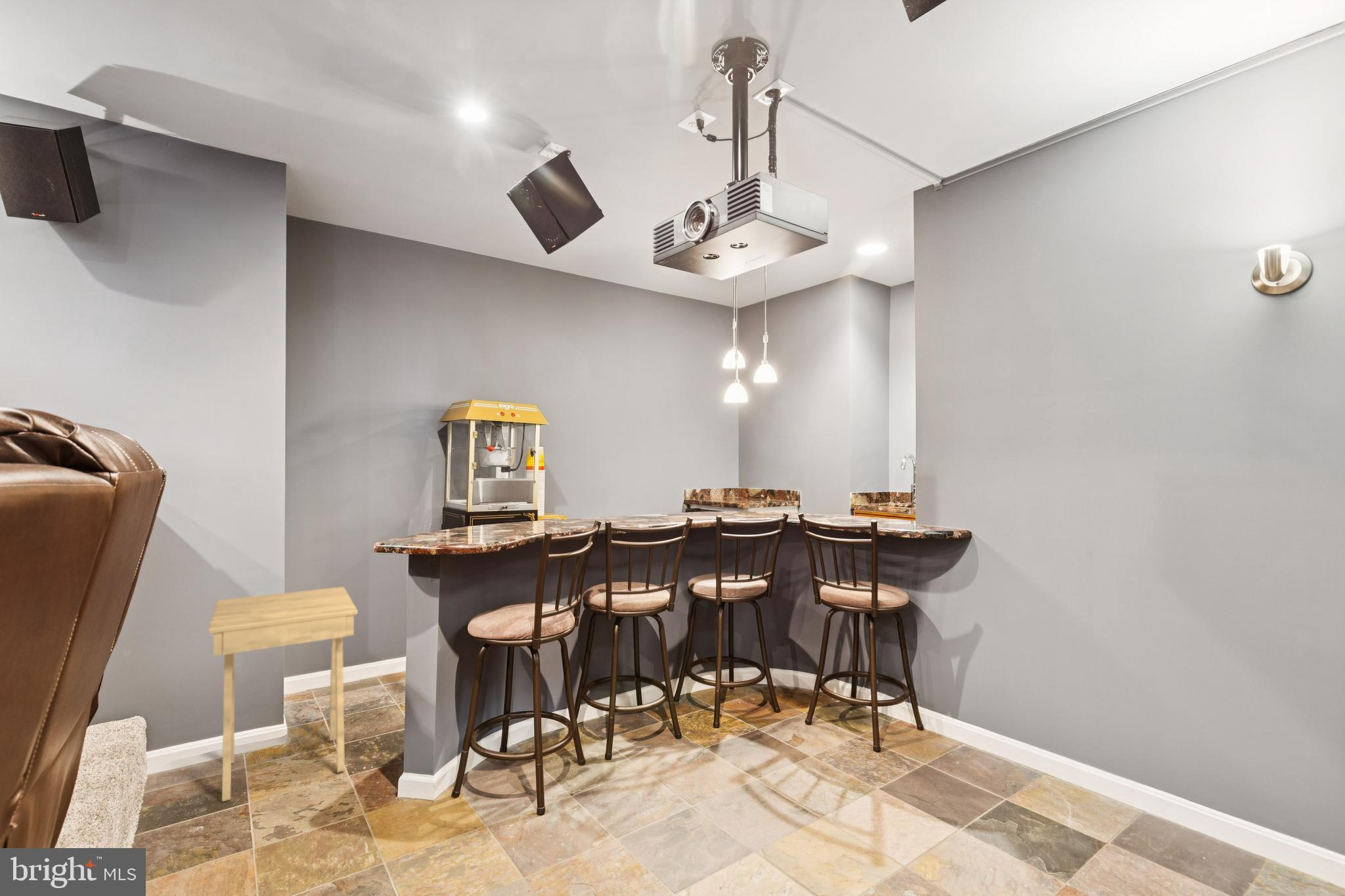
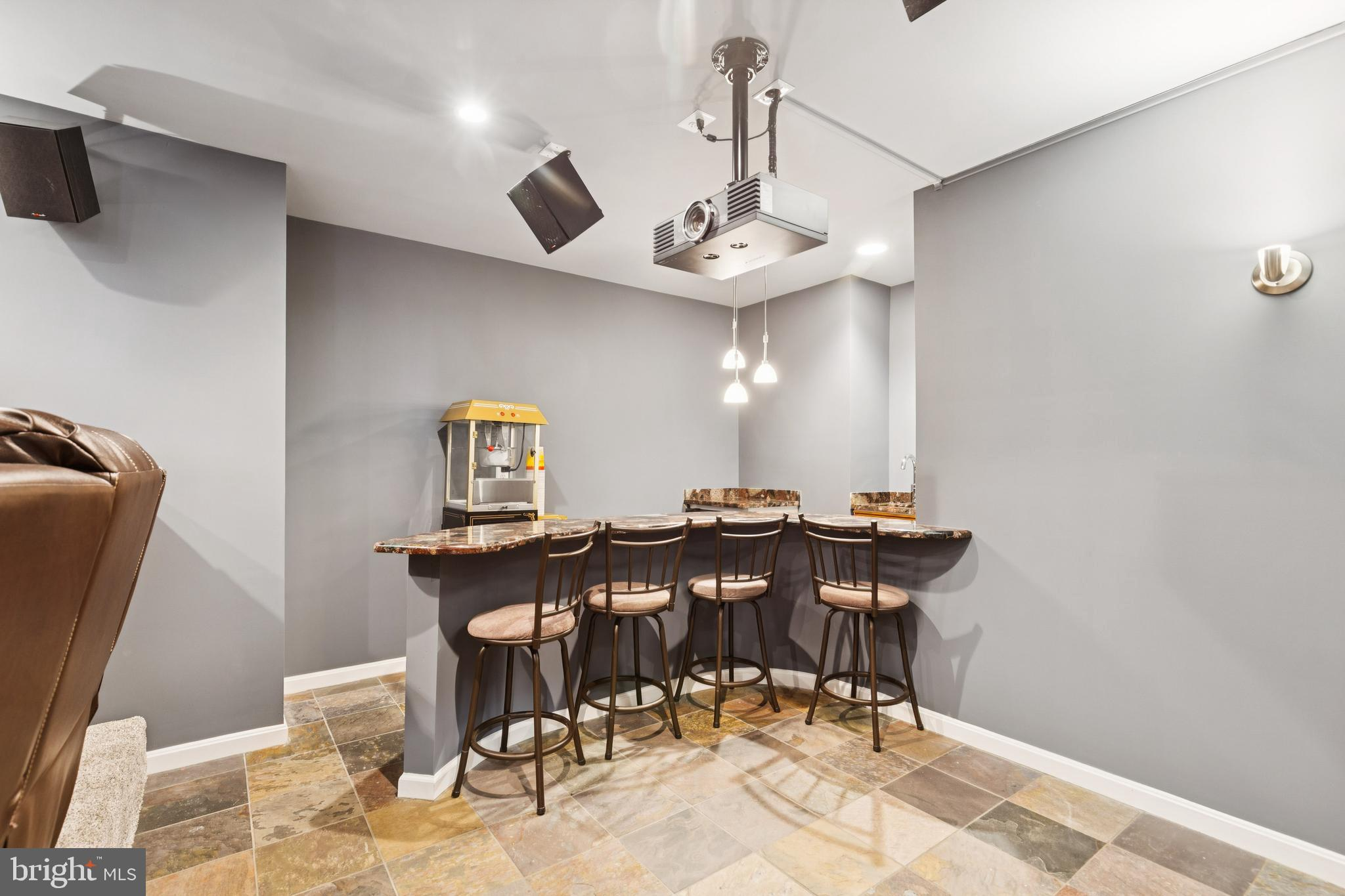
- side table [208,586,359,802]
